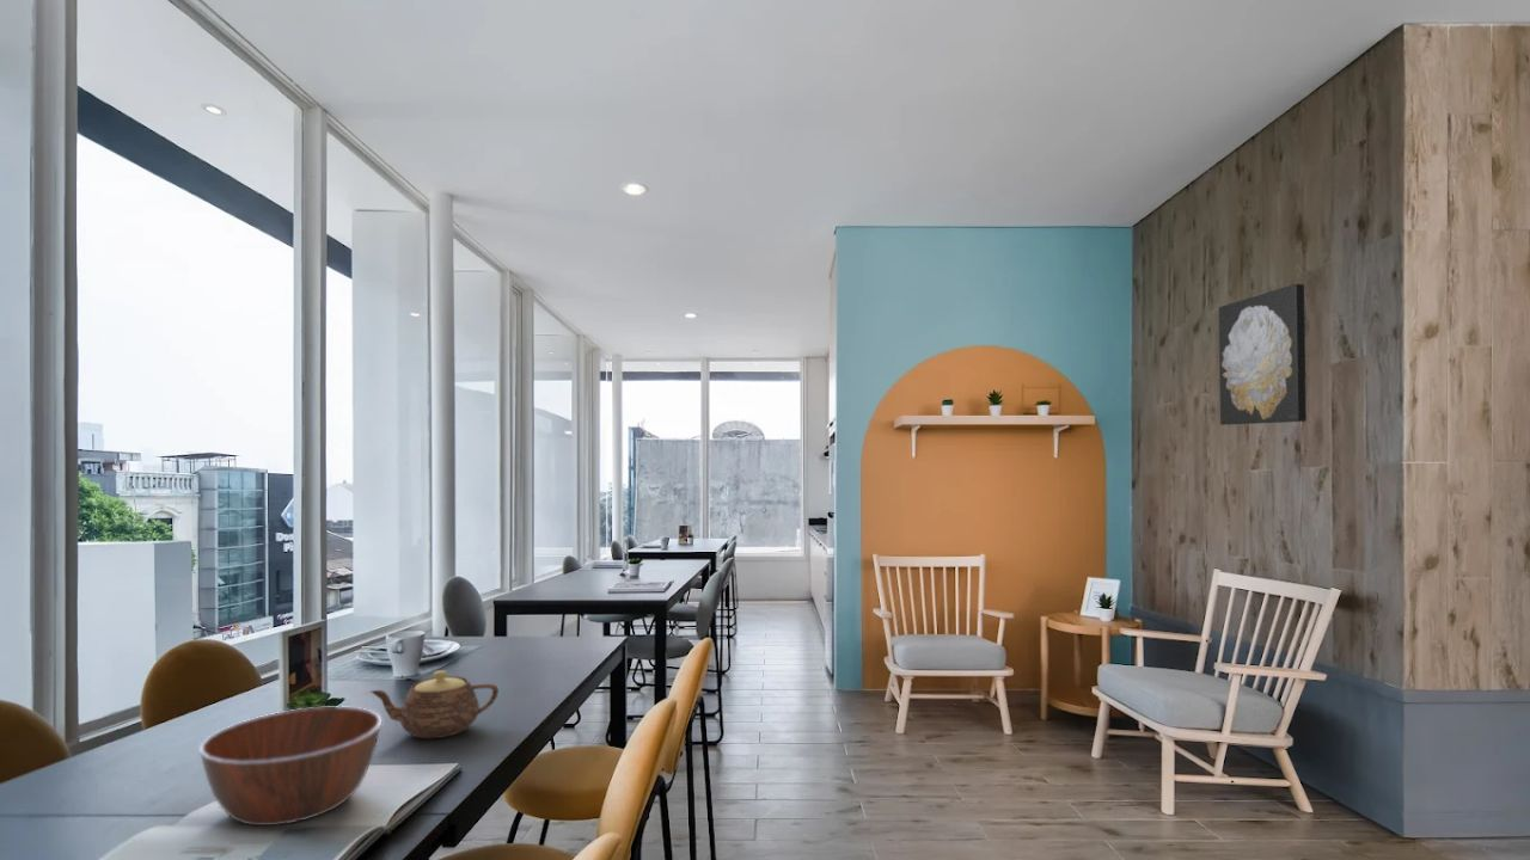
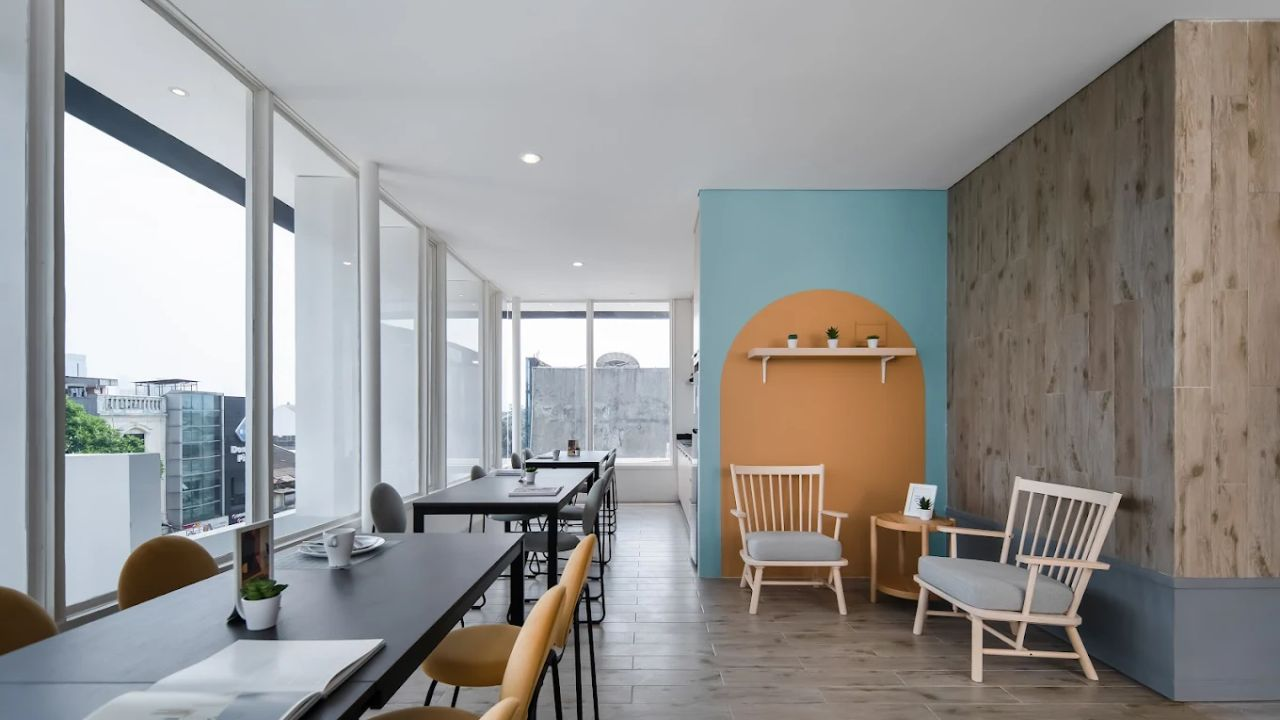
- teapot [369,670,500,739]
- wall art [1218,283,1308,426]
- bowl [200,705,382,827]
